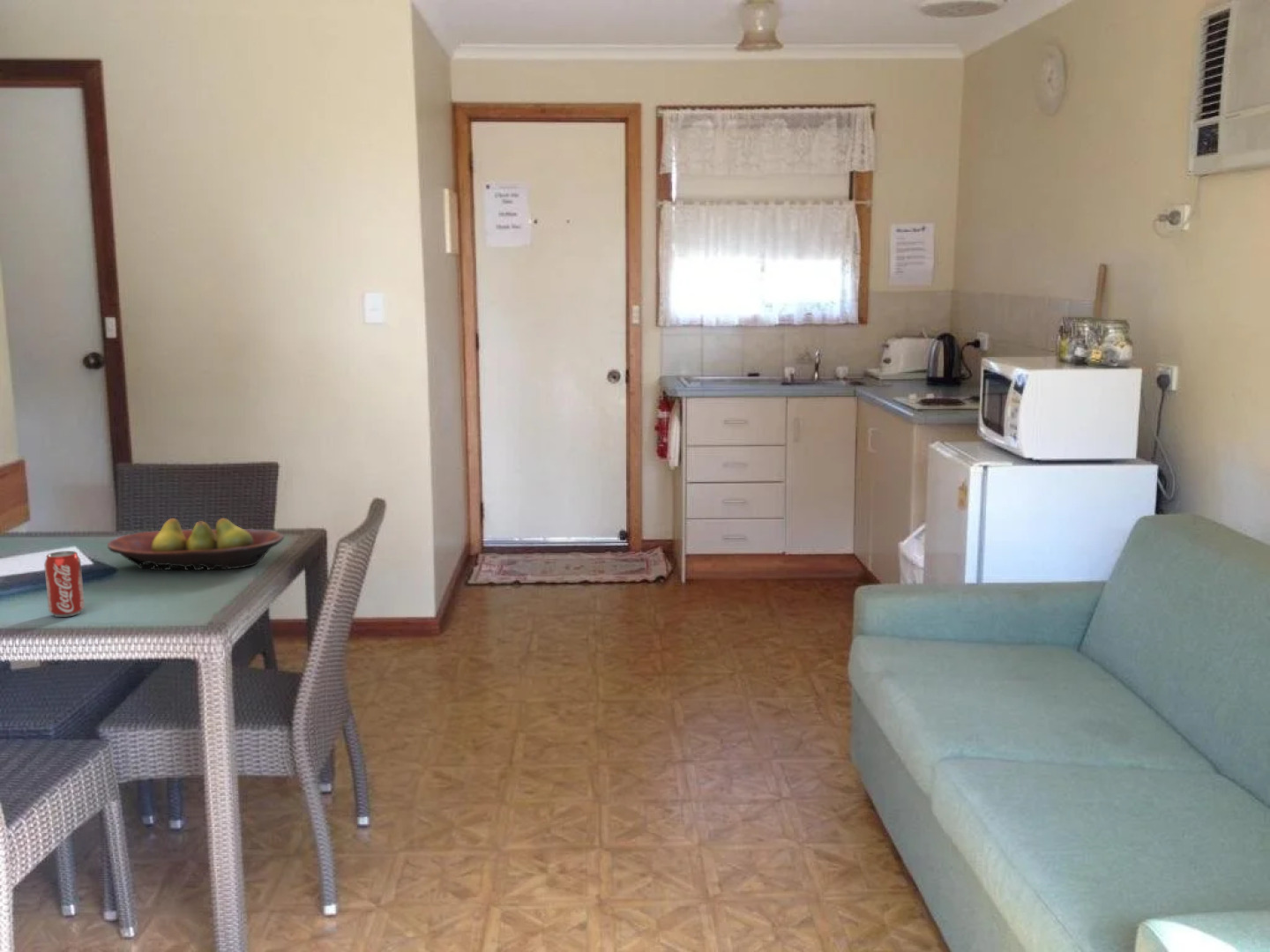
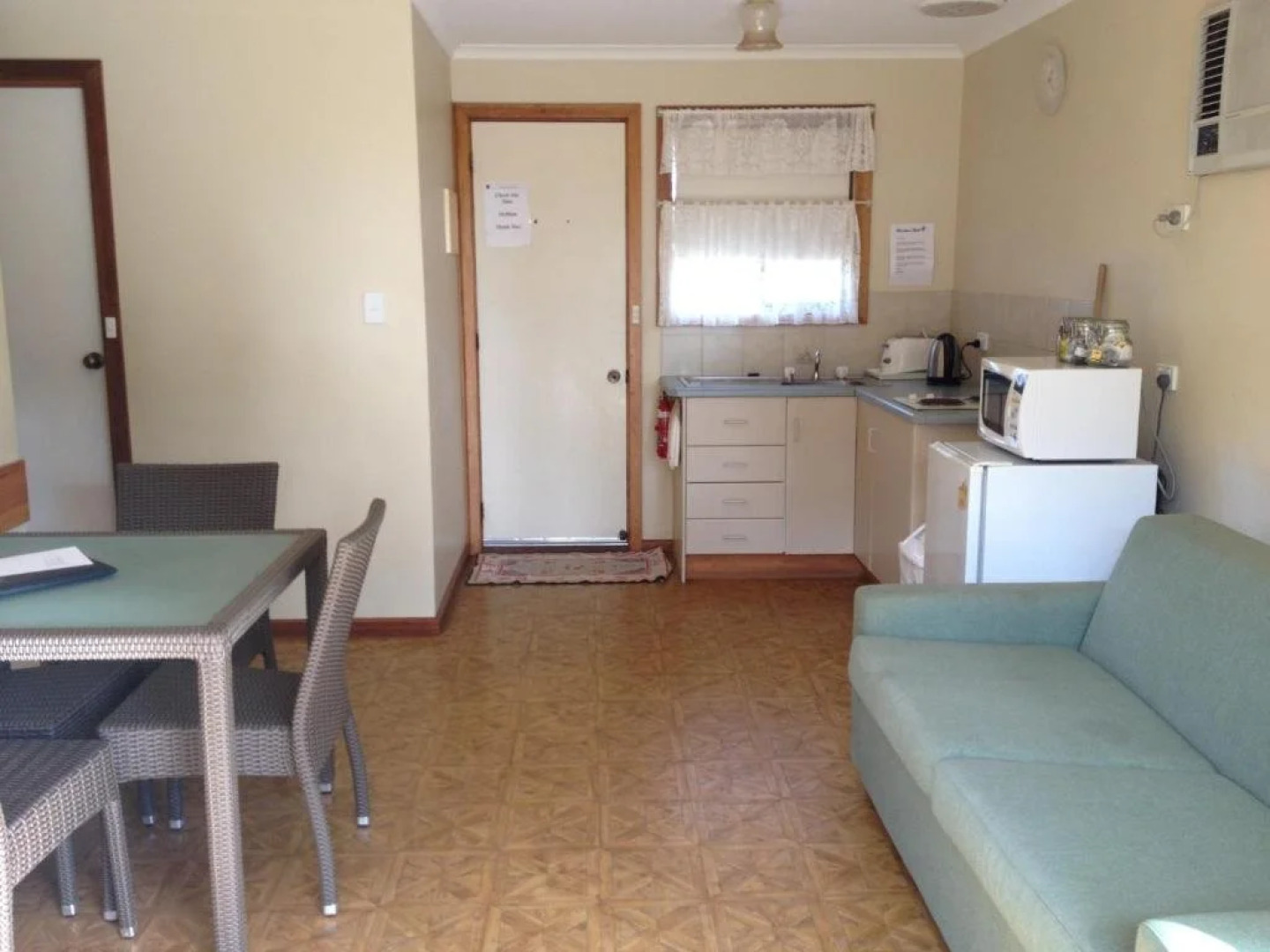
- fruit bowl [107,517,285,571]
- beverage can [43,550,86,618]
